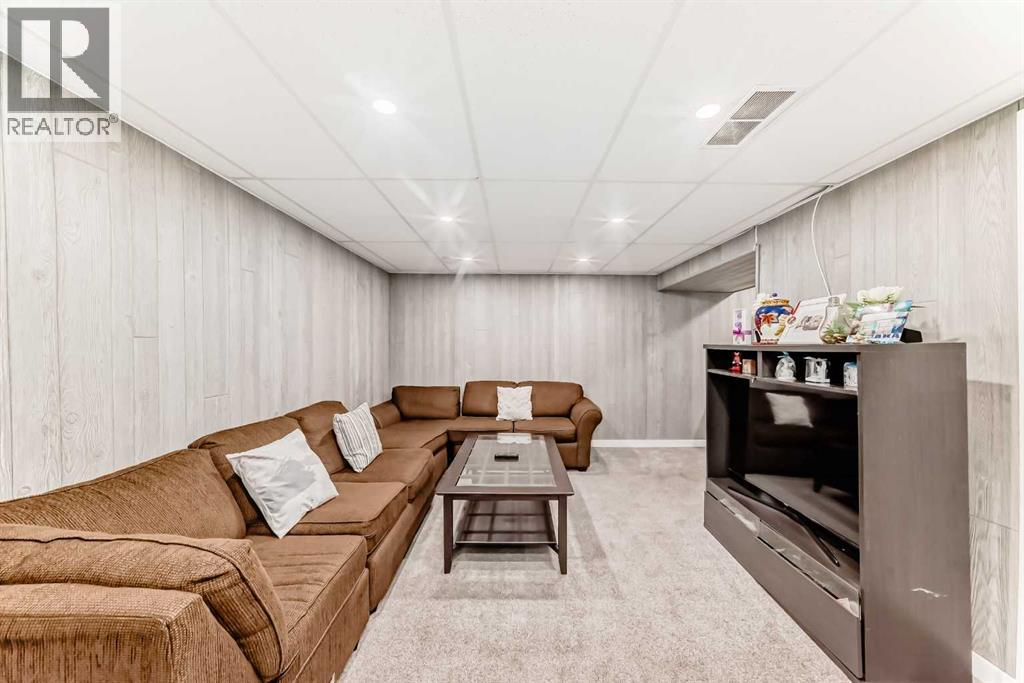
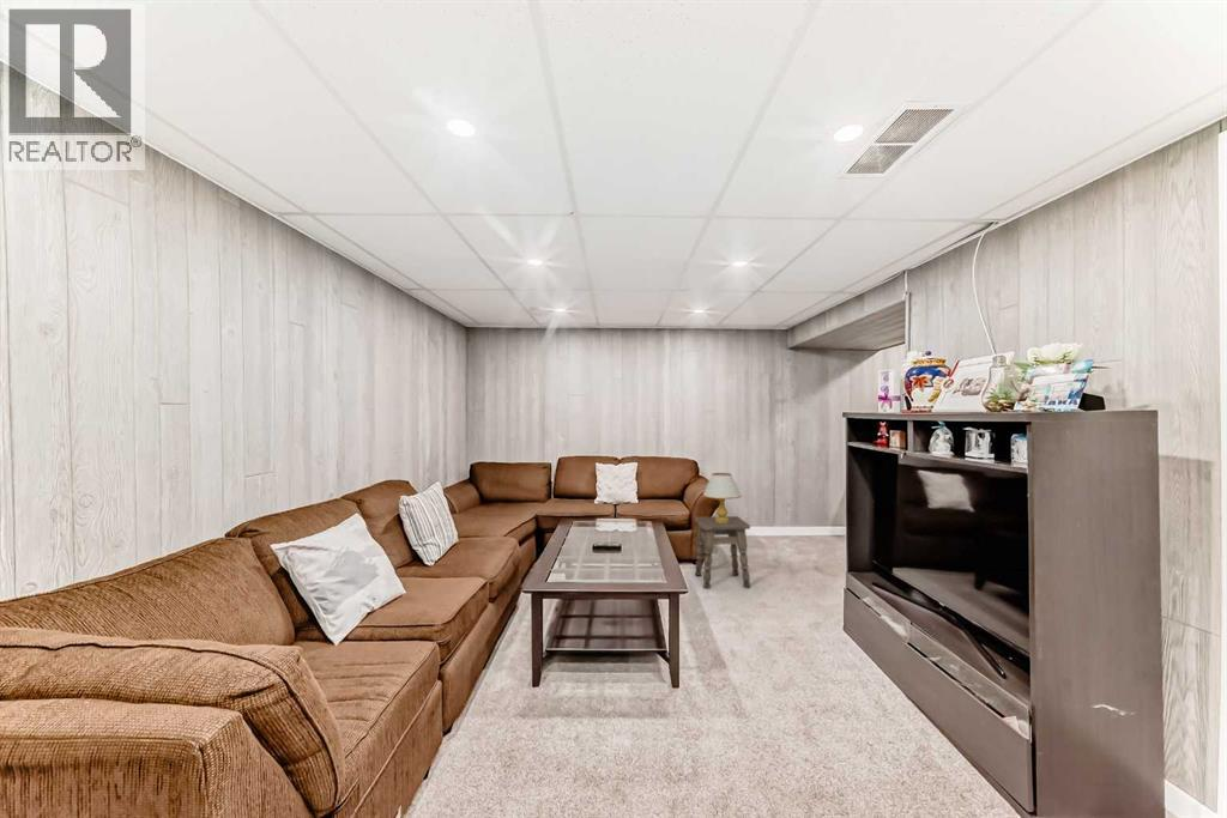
+ side table [694,515,751,590]
+ table lamp [702,472,743,523]
